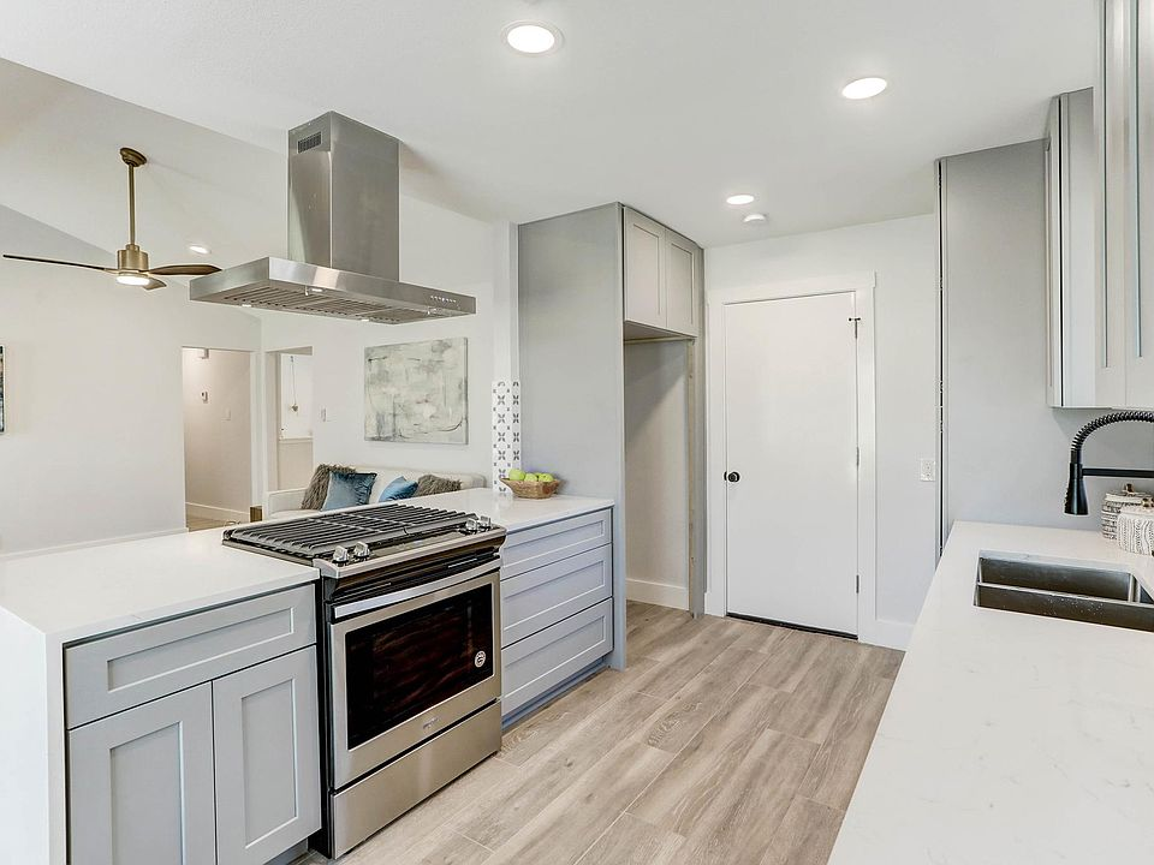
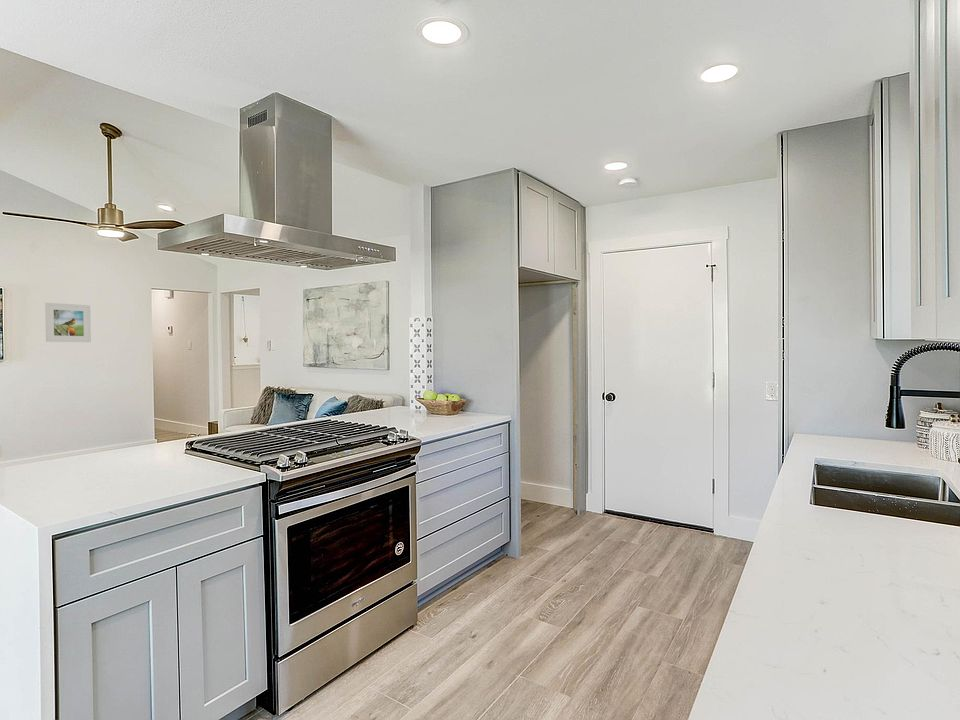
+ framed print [44,302,92,343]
